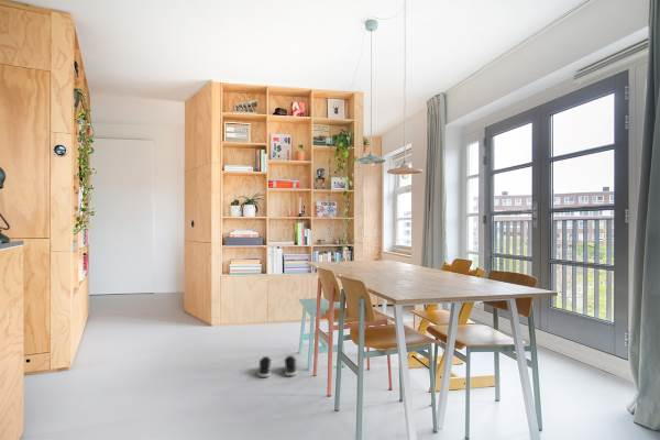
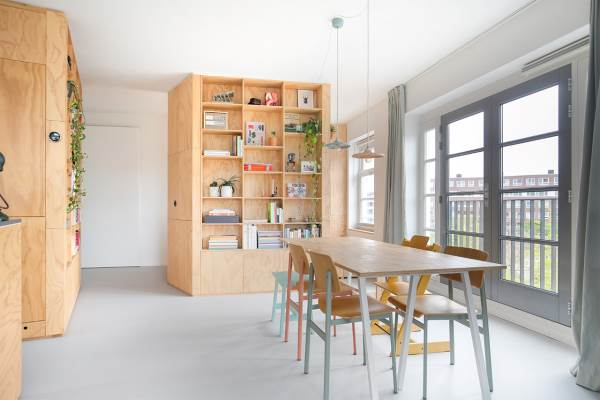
- shoe [257,355,298,378]
